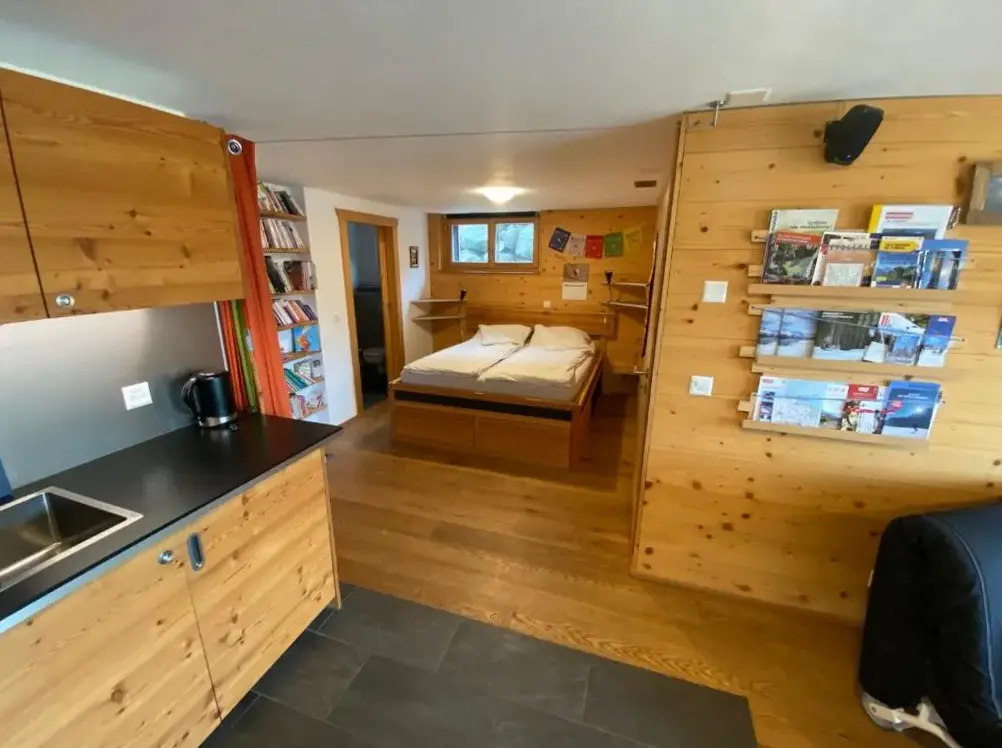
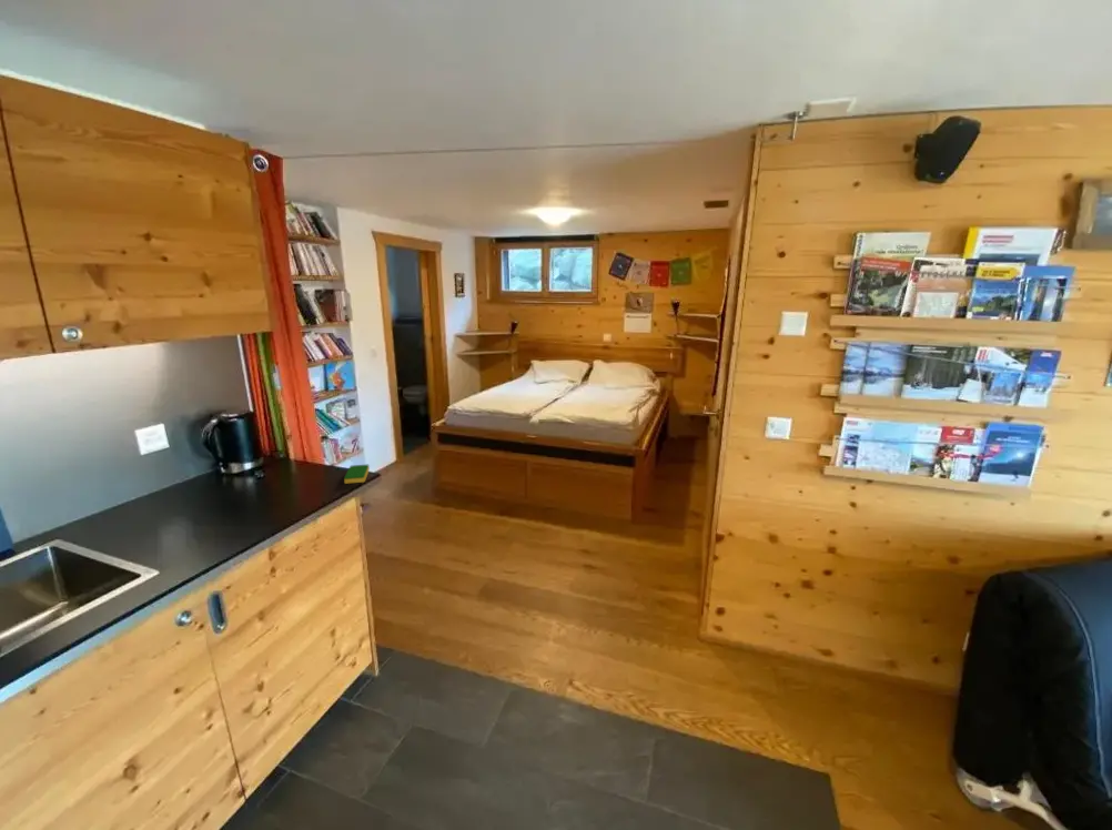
+ dish sponge [343,464,371,485]
